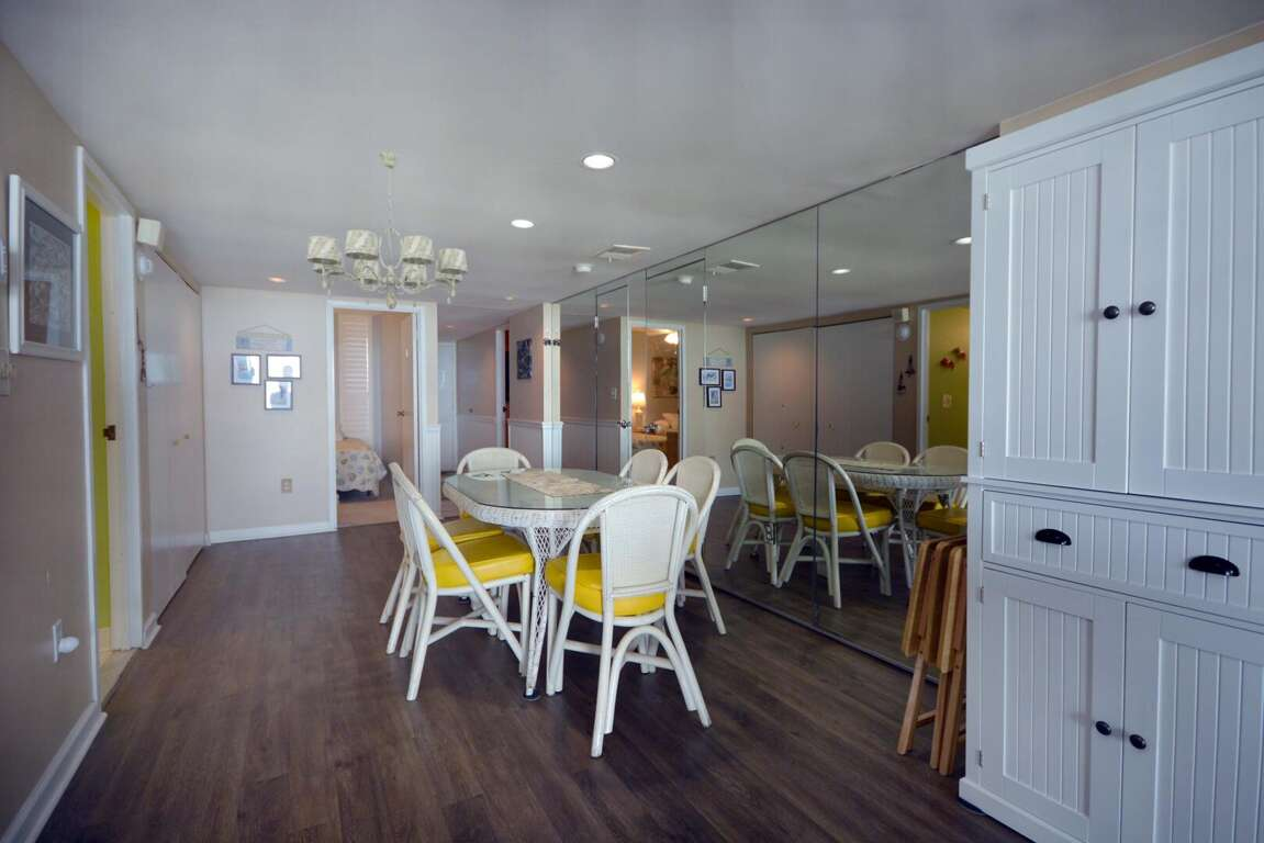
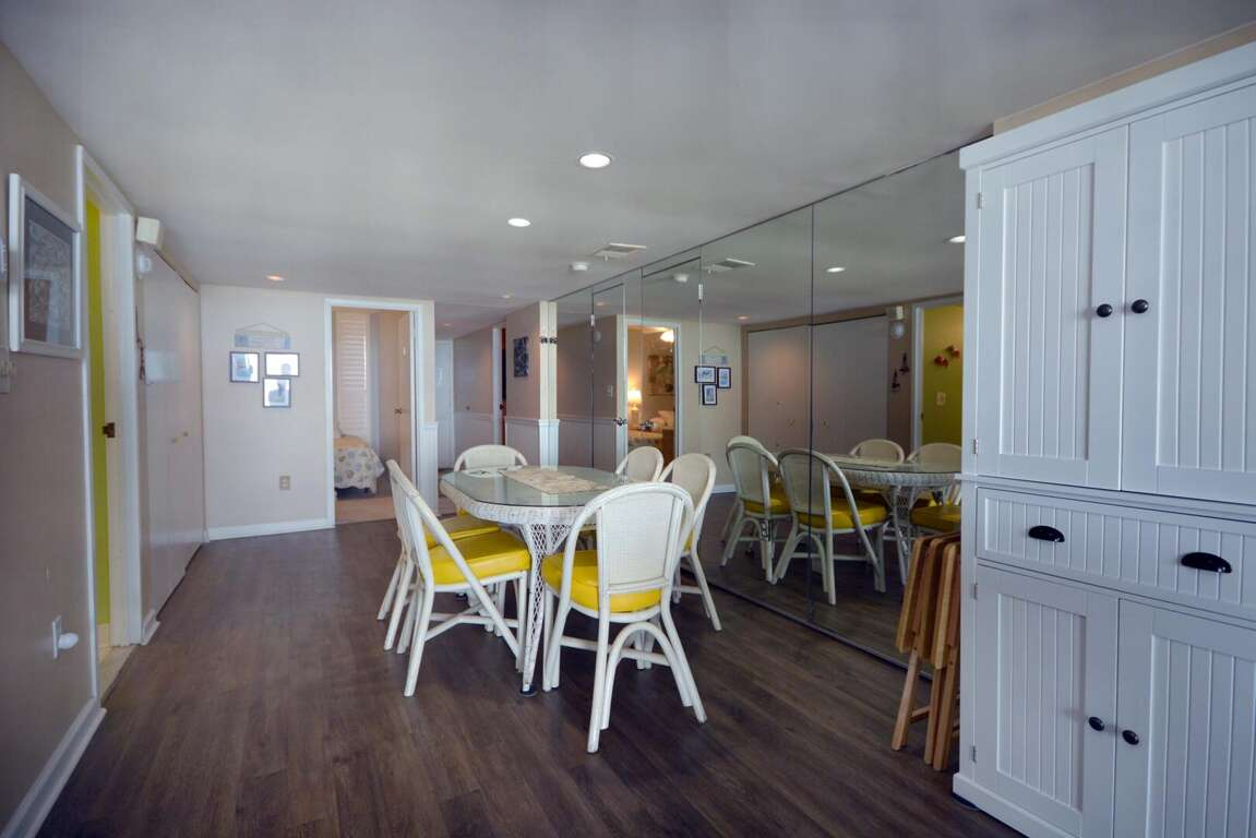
- chandelier [305,151,469,311]
